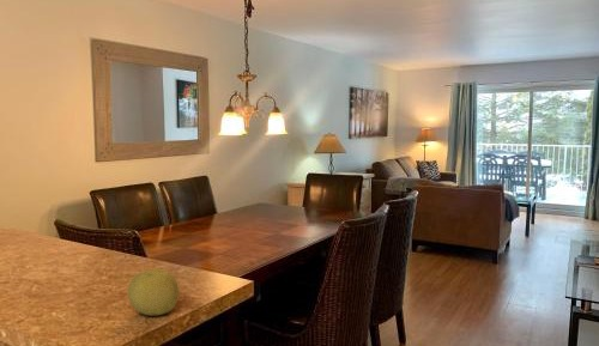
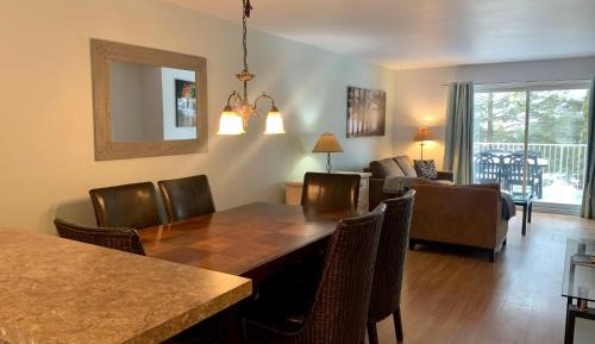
- fruit [127,268,181,316]
